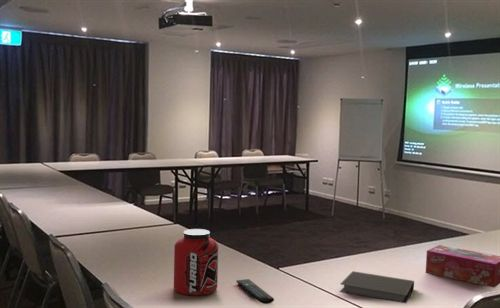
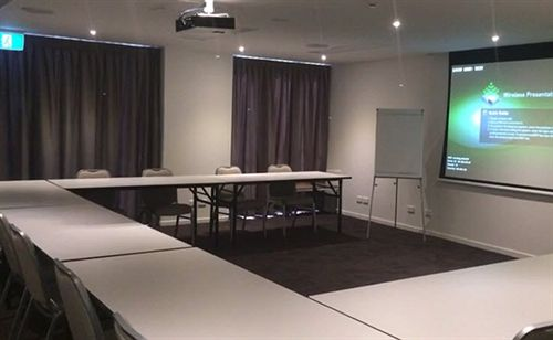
- protein powder [173,228,219,296]
- tissue box [425,244,500,289]
- notebook [339,270,415,304]
- remote control [236,278,275,305]
